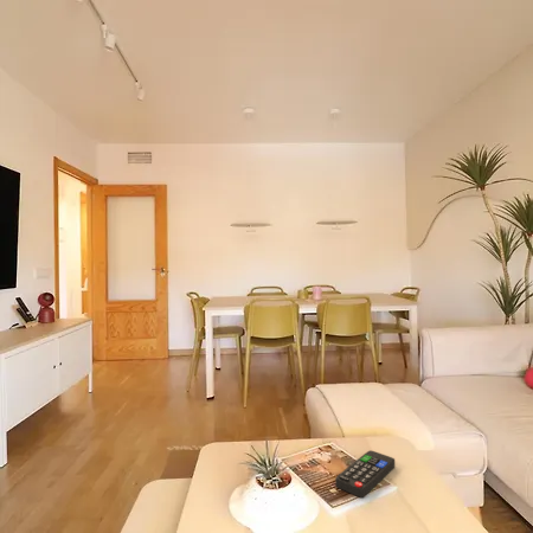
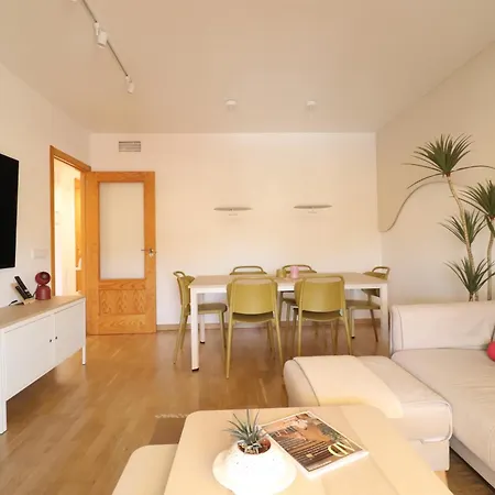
- remote control [334,449,396,499]
